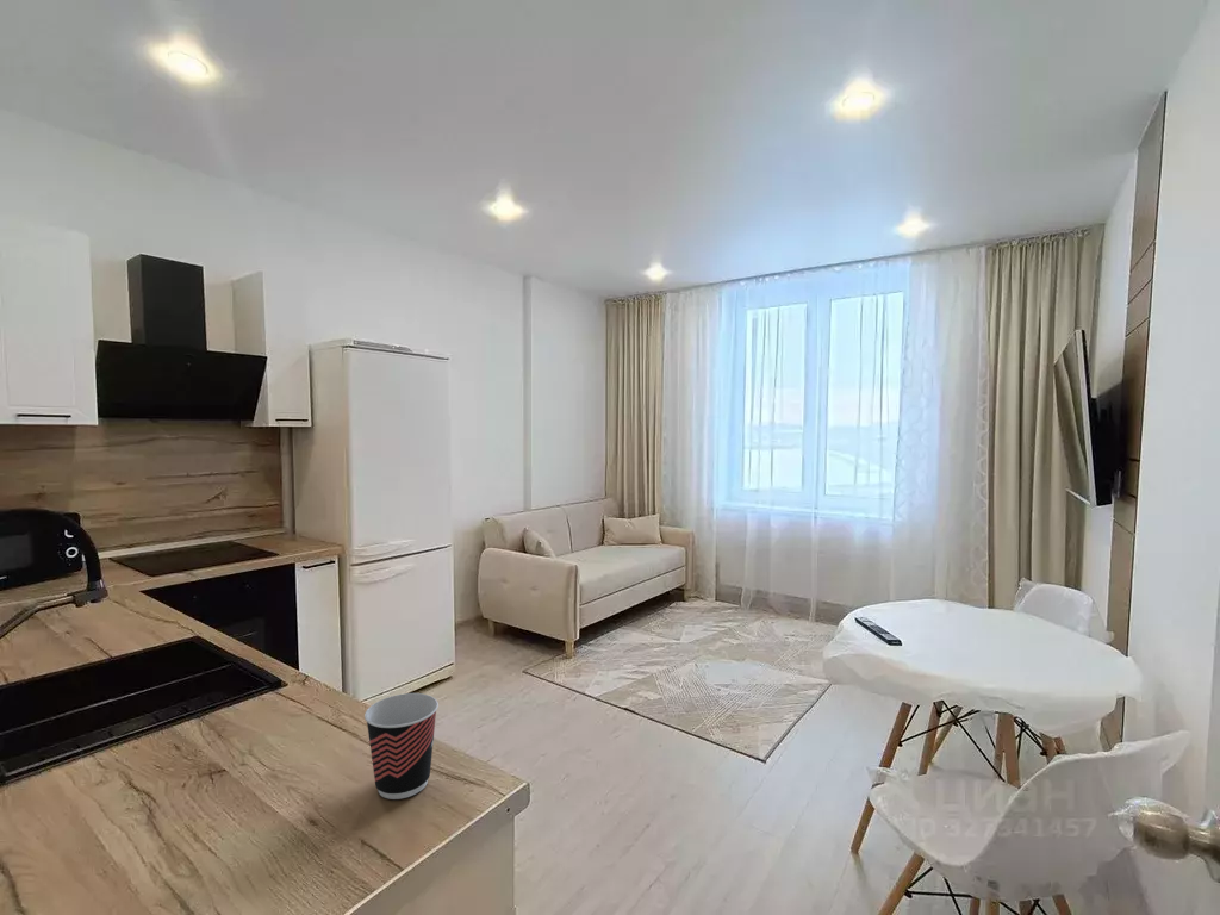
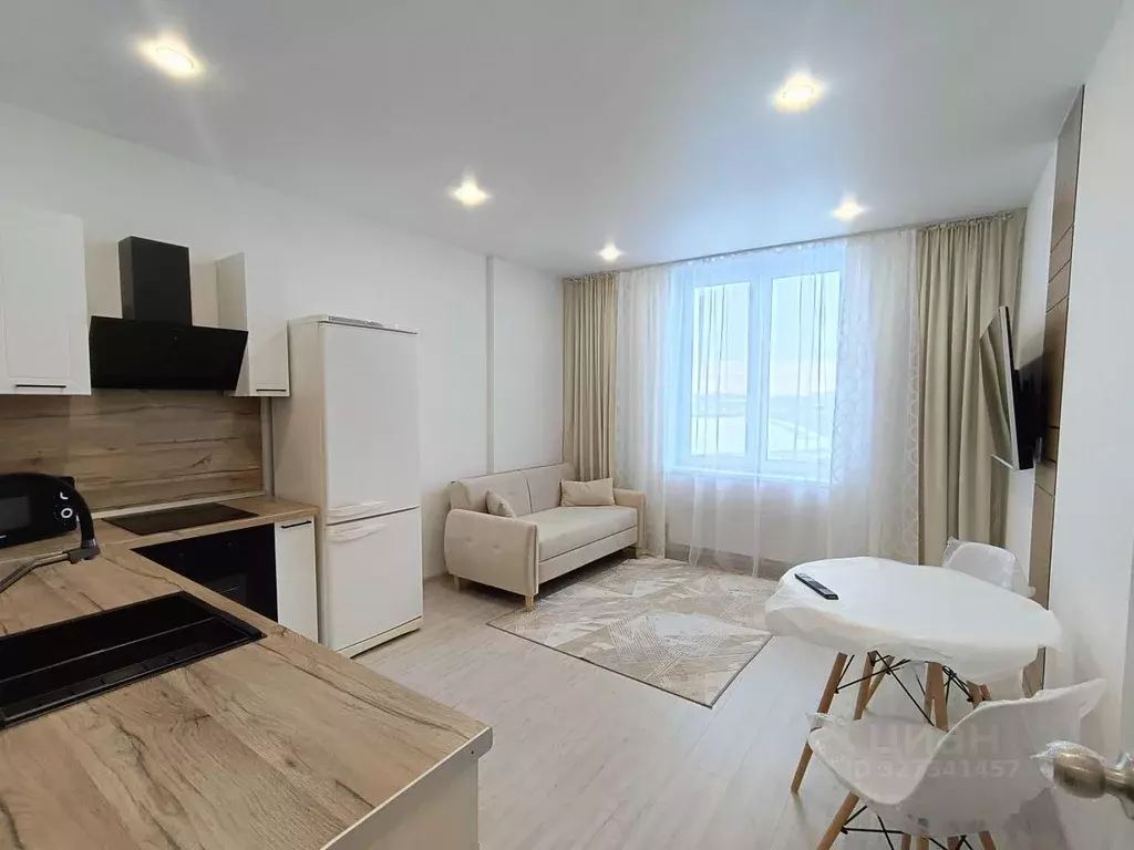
- cup [363,692,440,801]
